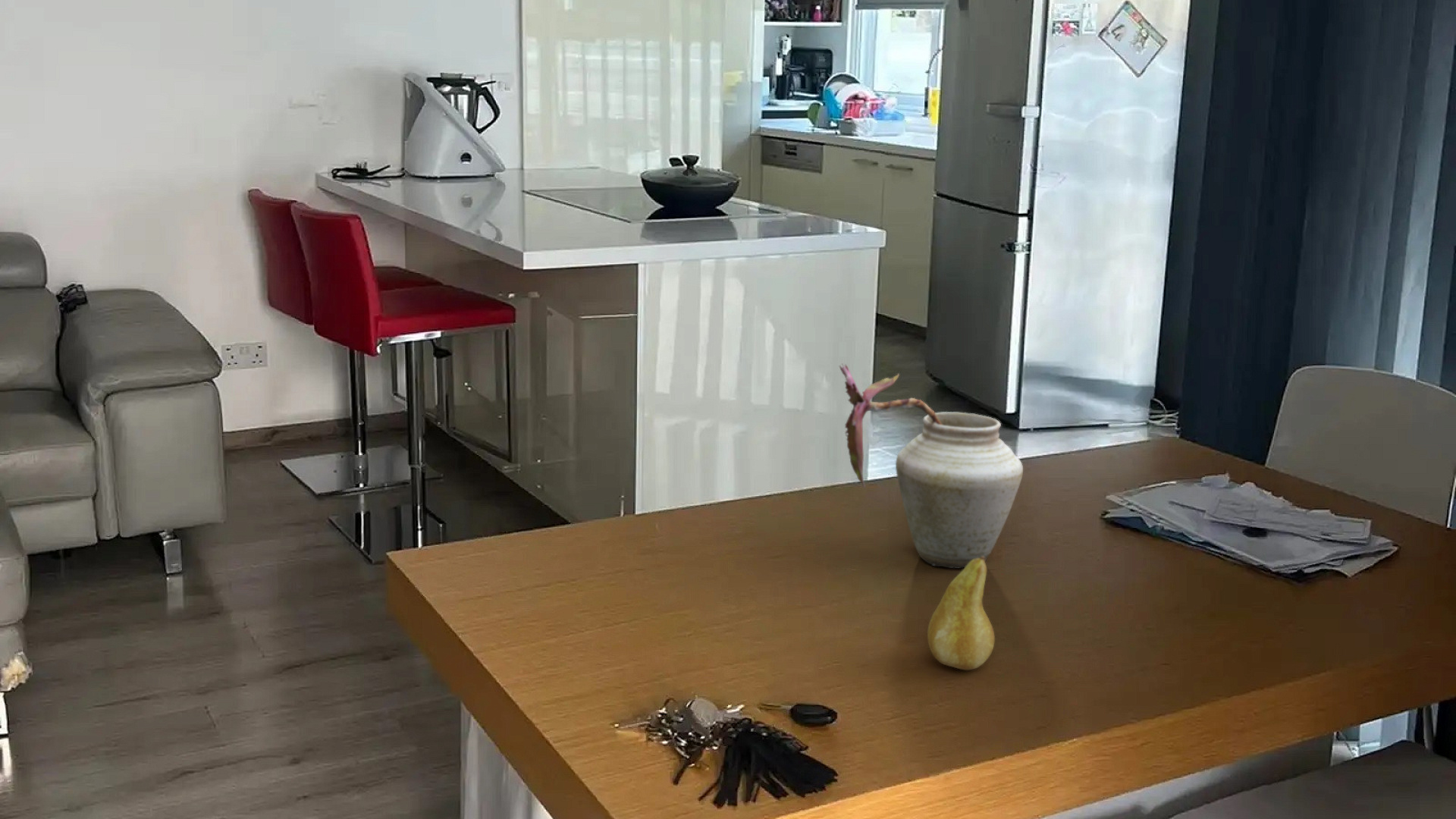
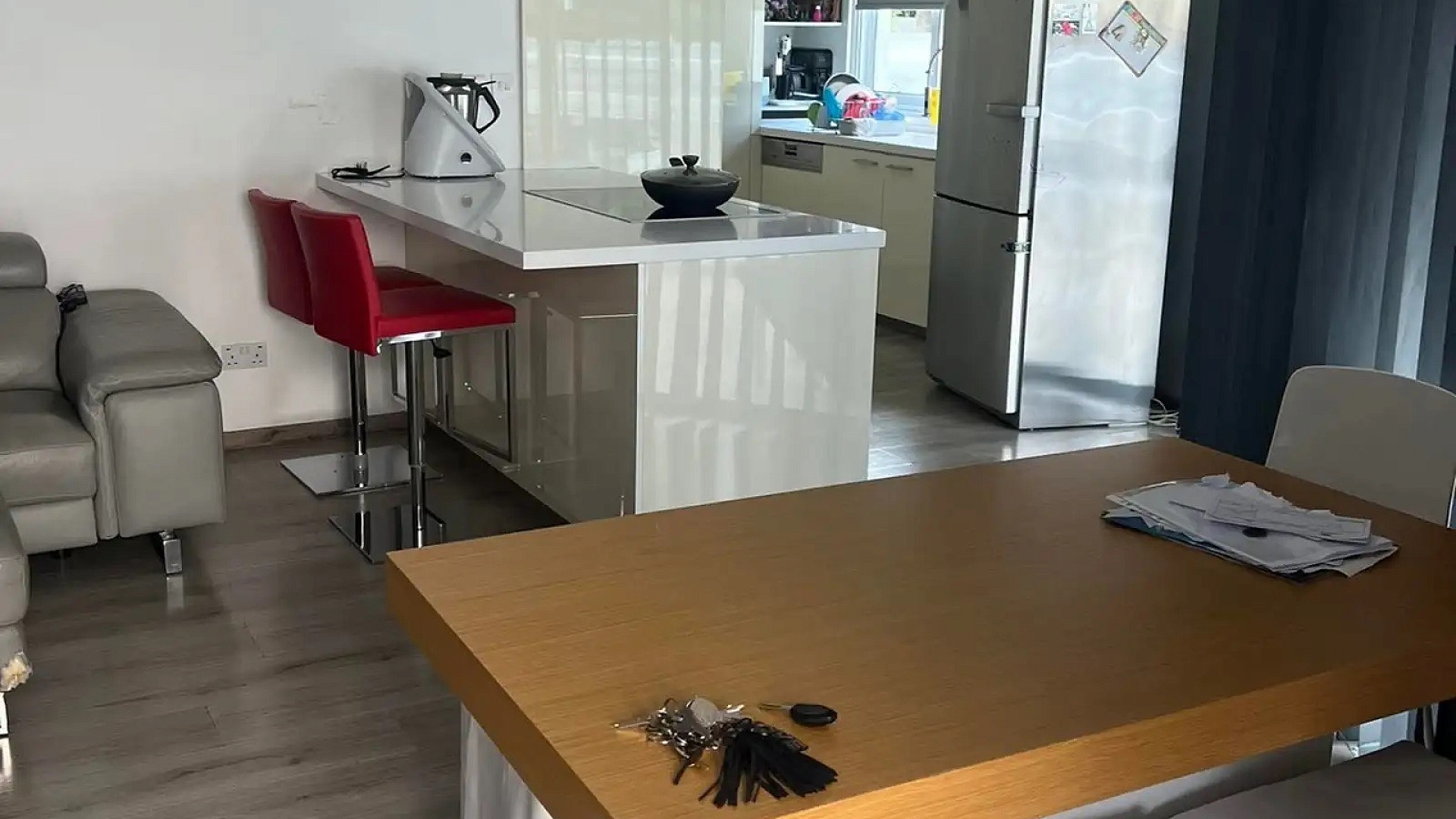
- fruit [927,557,996,671]
- vase [839,362,1024,569]
